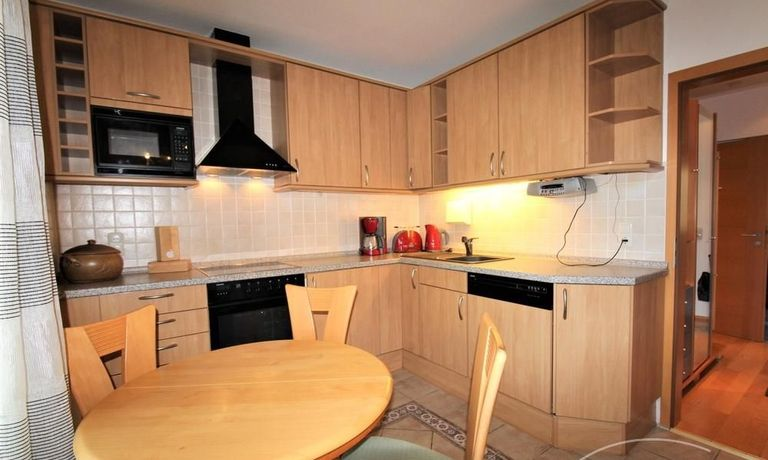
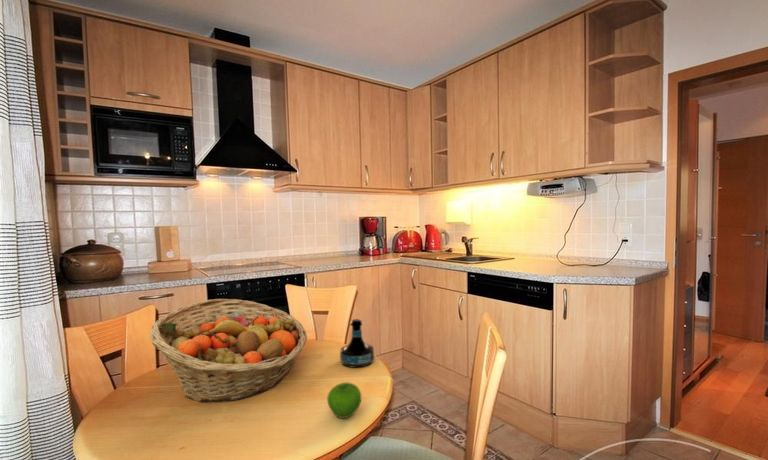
+ fruit basket [149,298,308,404]
+ apple [326,381,362,419]
+ tequila bottle [339,318,375,369]
